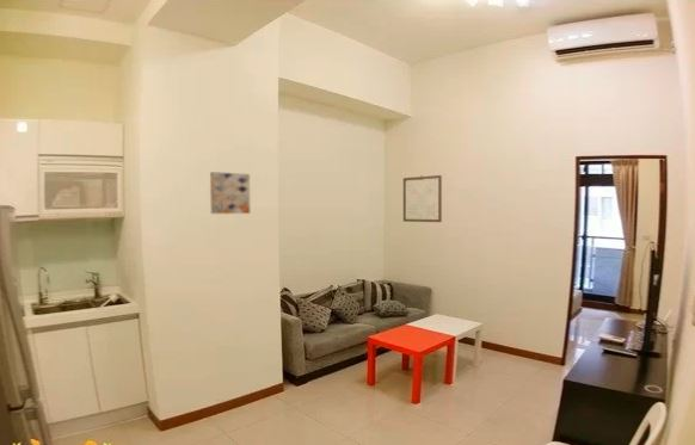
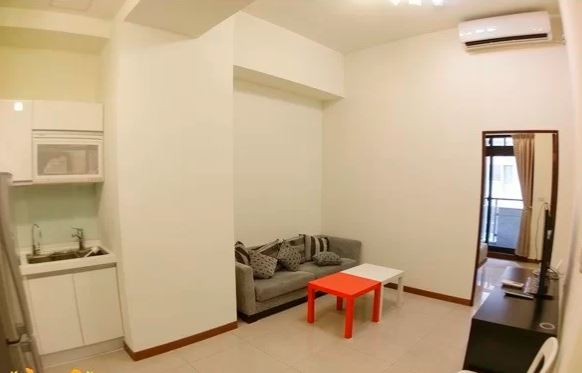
- wall art [209,171,251,215]
- wall art [402,174,443,223]
